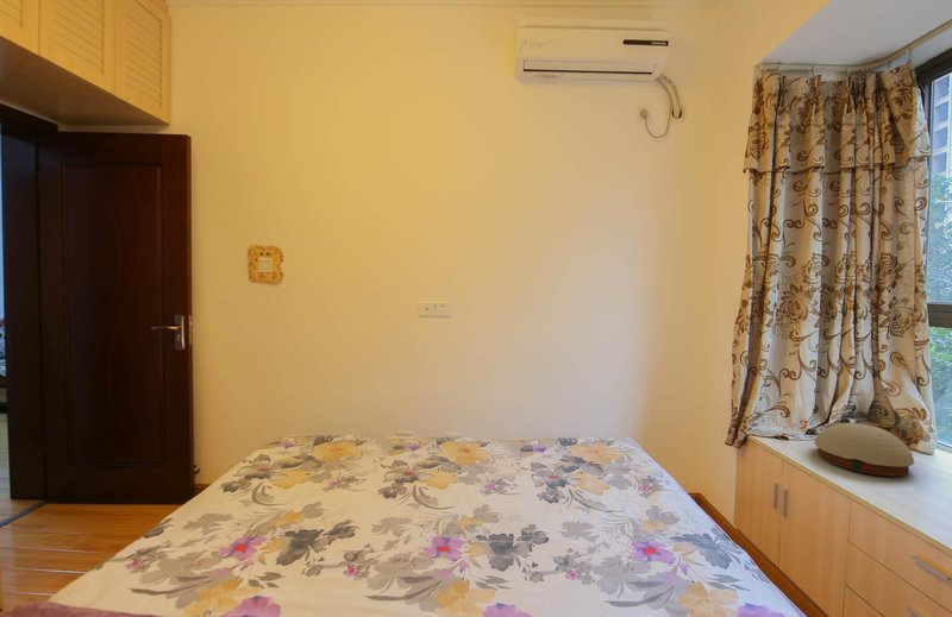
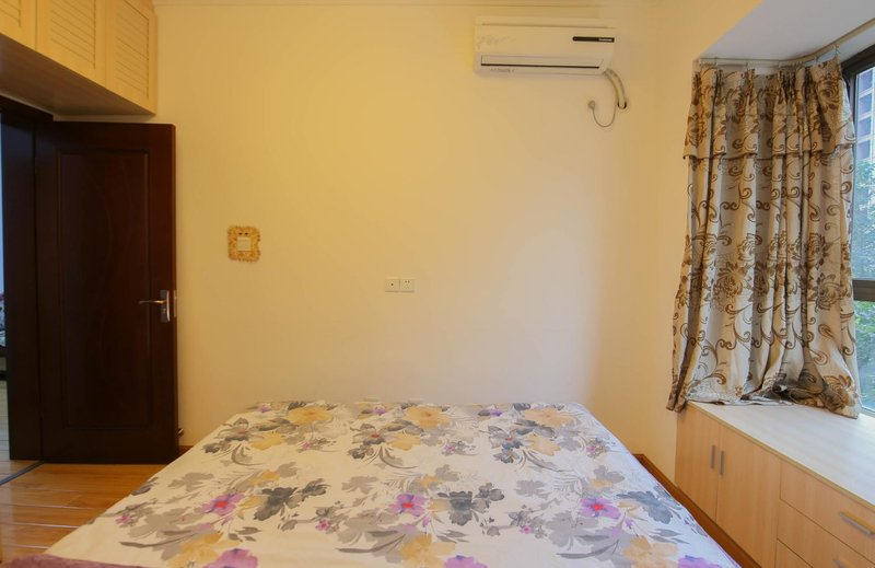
- cushion [813,422,915,477]
